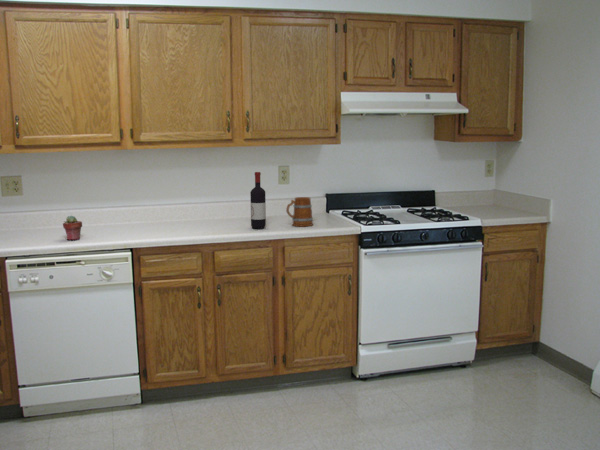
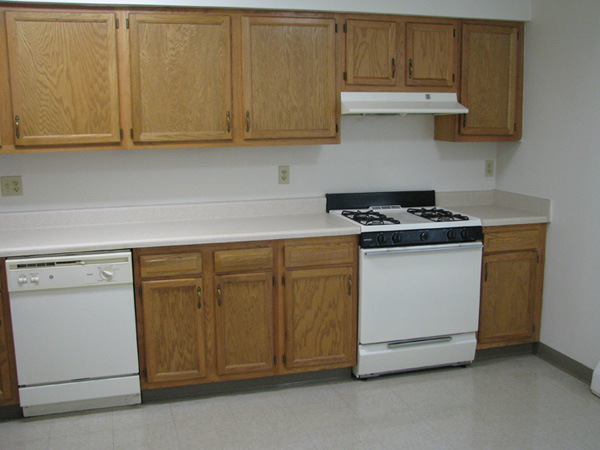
- mug [285,196,314,227]
- wine bottle [249,171,267,230]
- potted succulent [62,214,83,241]
